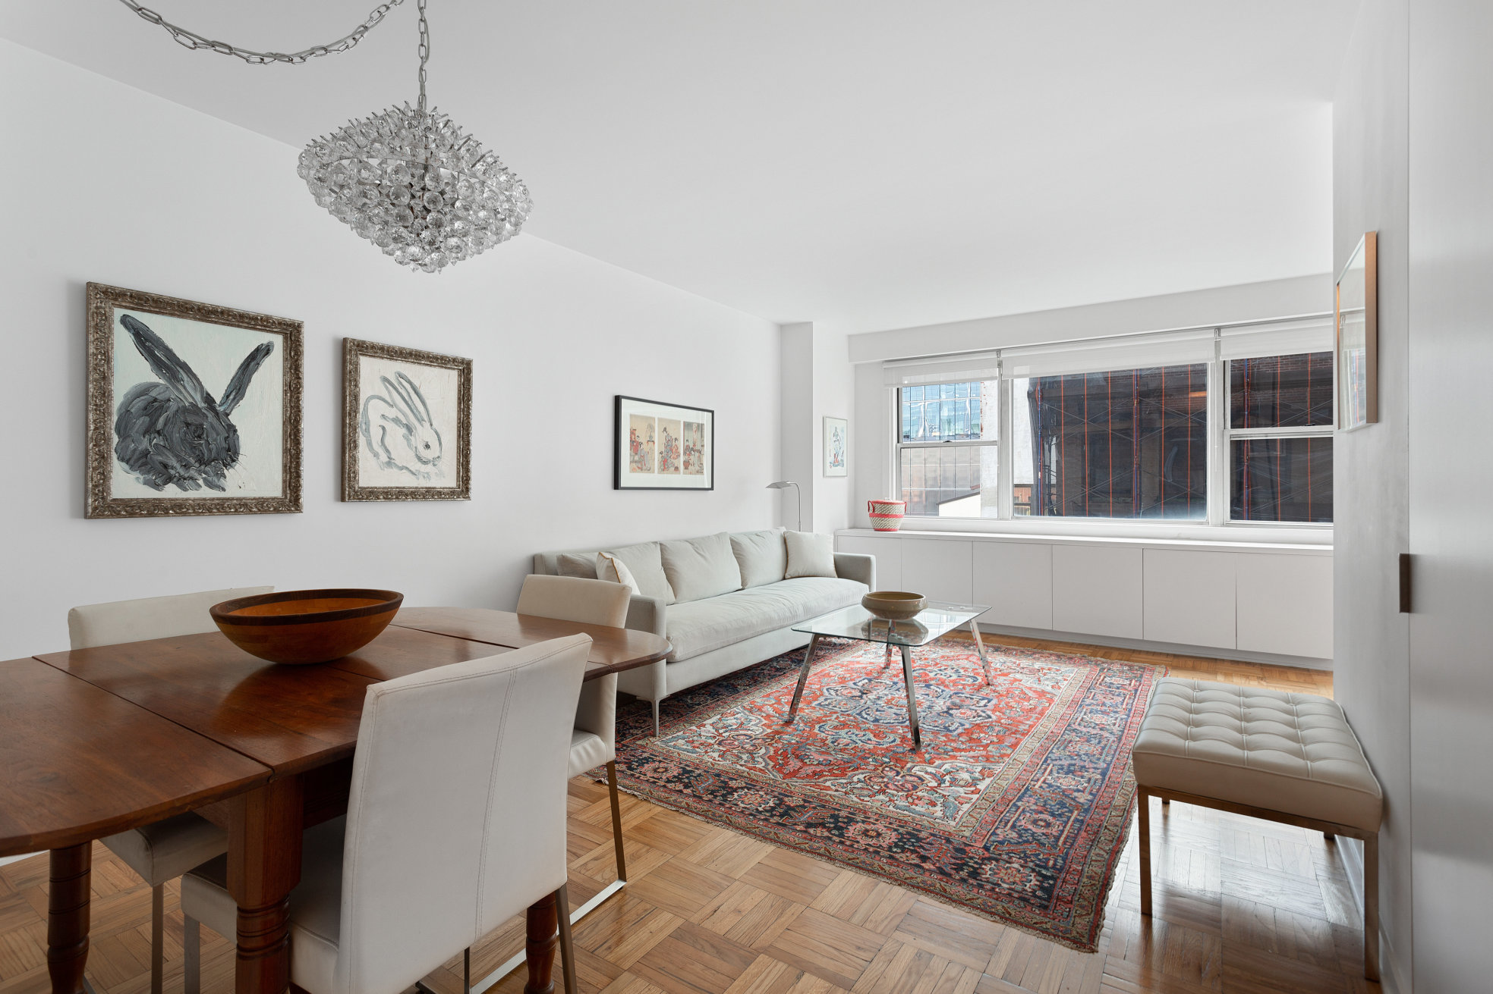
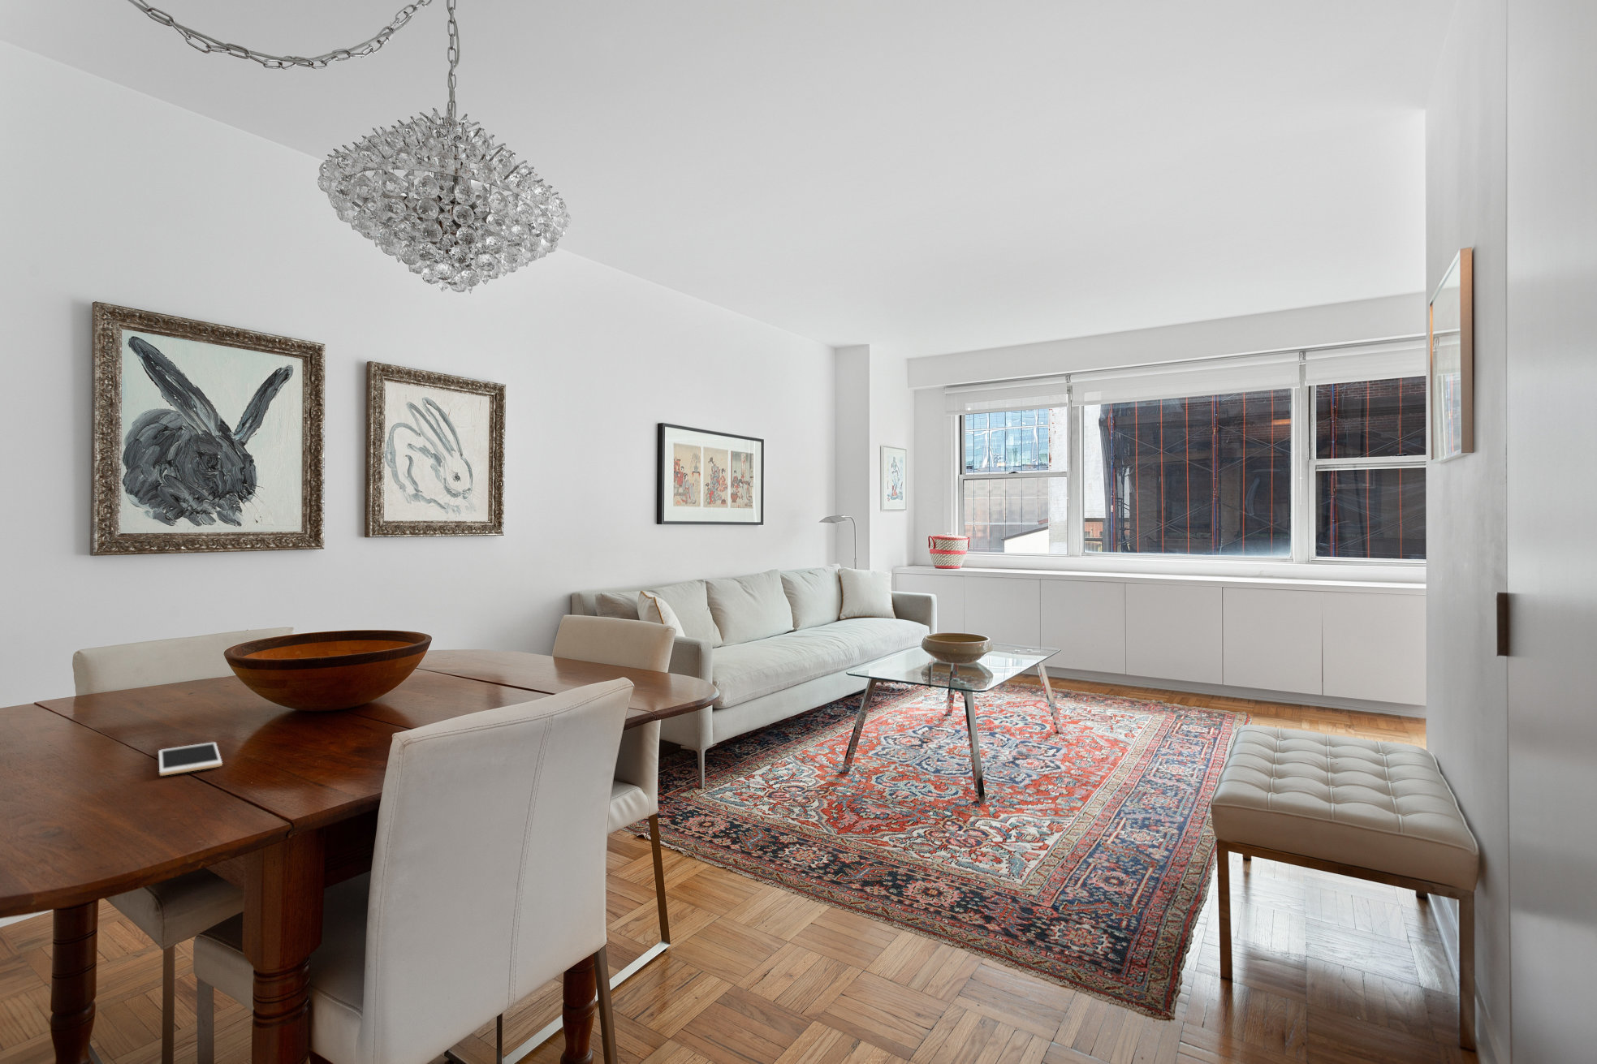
+ cell phone [158,742,223,777]
